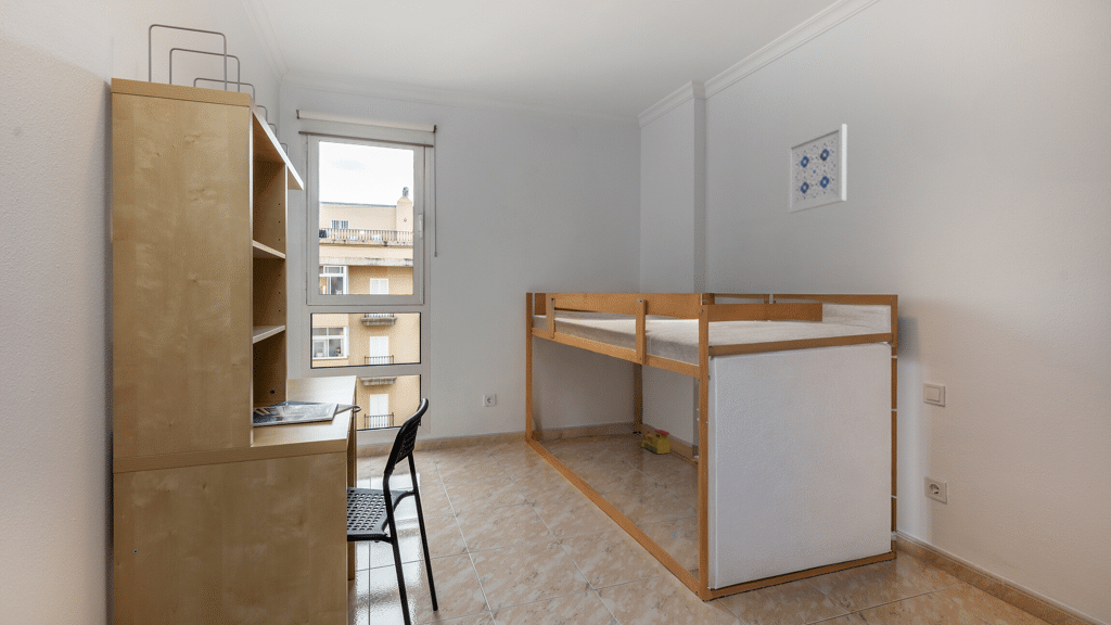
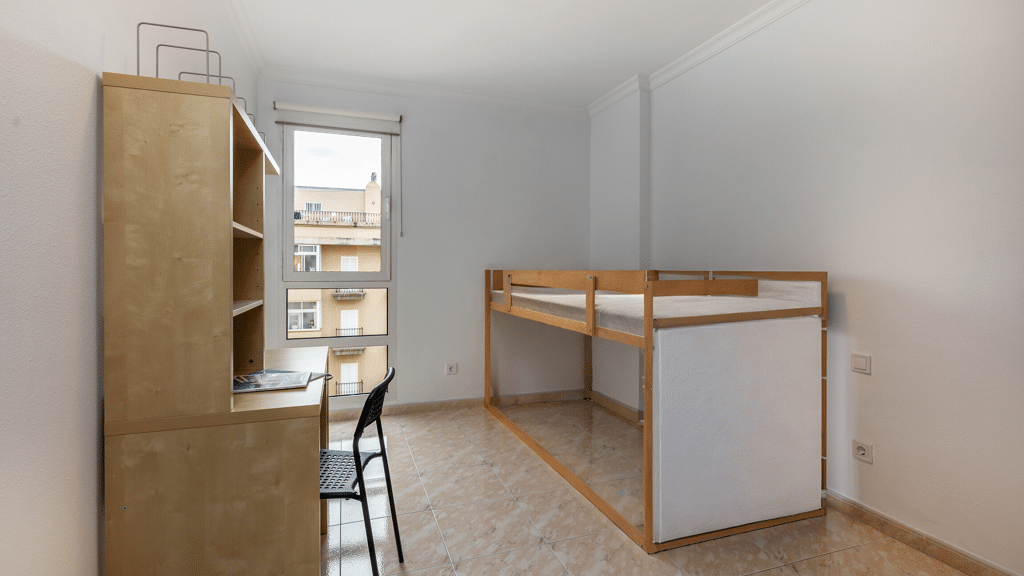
- toy train [640,429,672,455]
- wall art [787,123,848,214]
